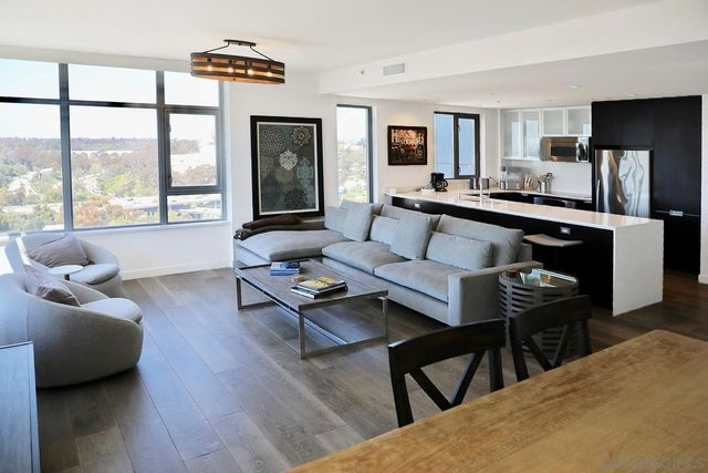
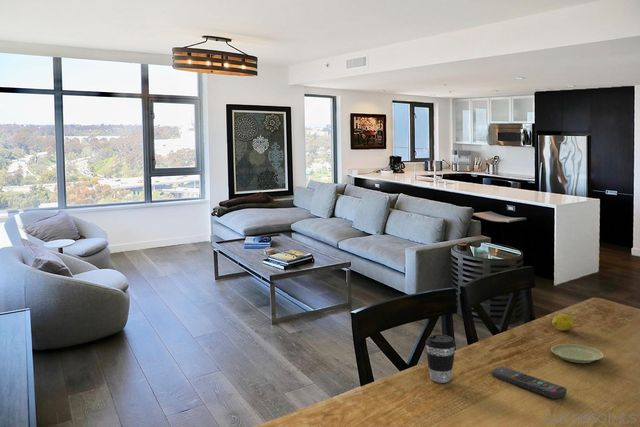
+ remote control [491,366,568,399]
+ coffee cup [425,334,457,384]
+ plate [550,343,604,364]
+ fruit [551,313,575,332]
